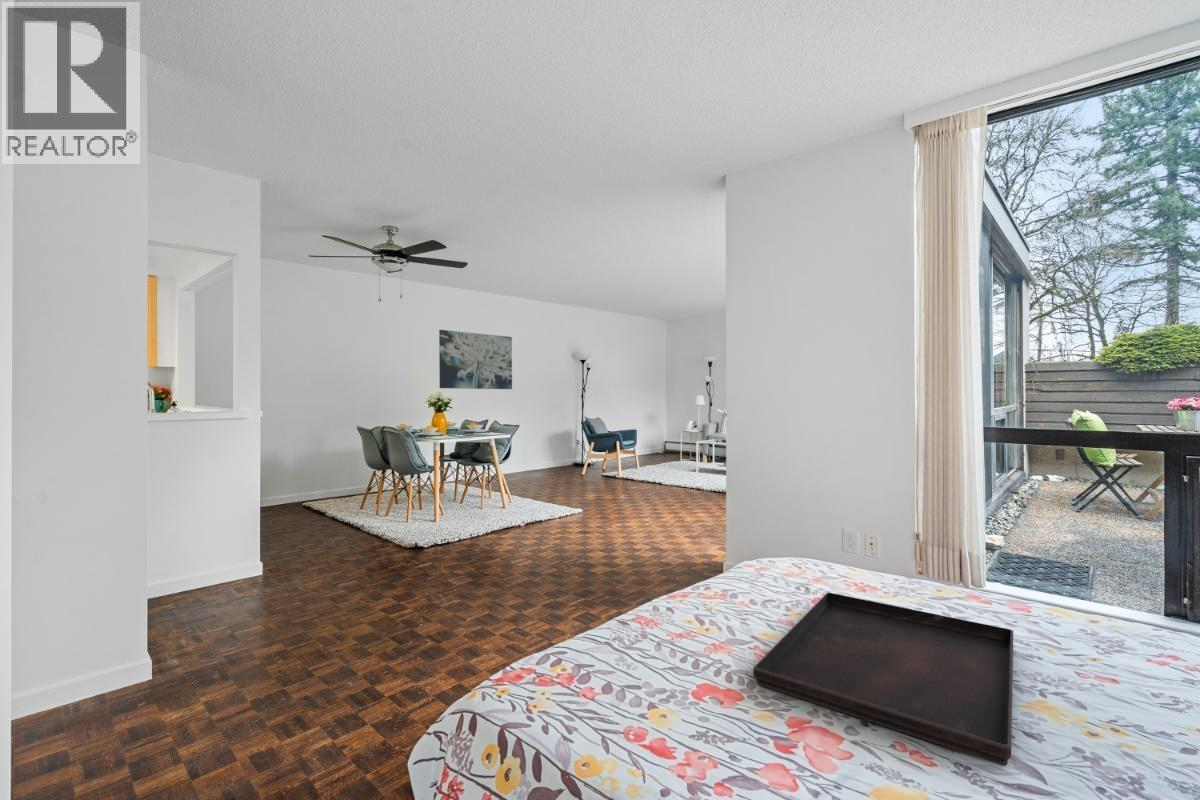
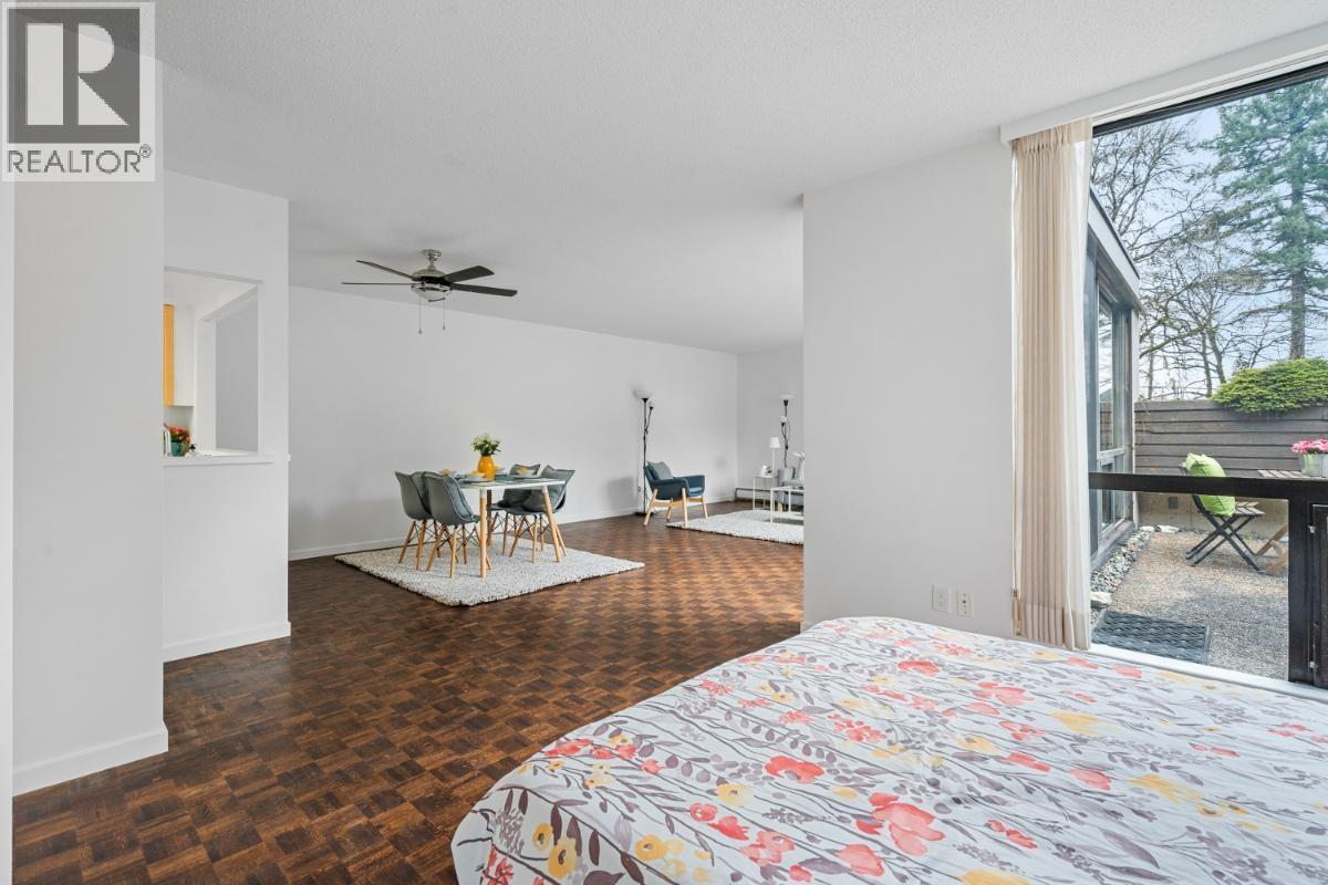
- wall art [438,329,513,390]
- serving tray [752,592,1014,767]
